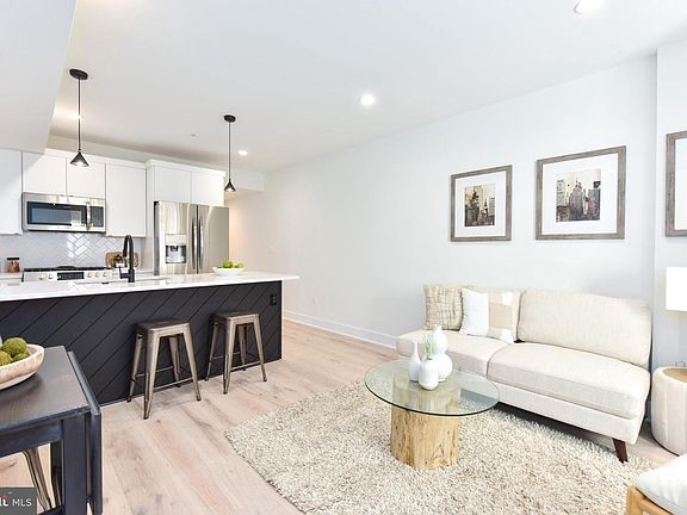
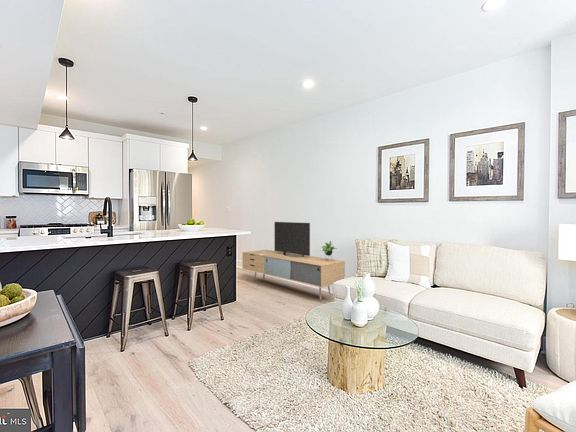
+ media console [241,221,346,301]
